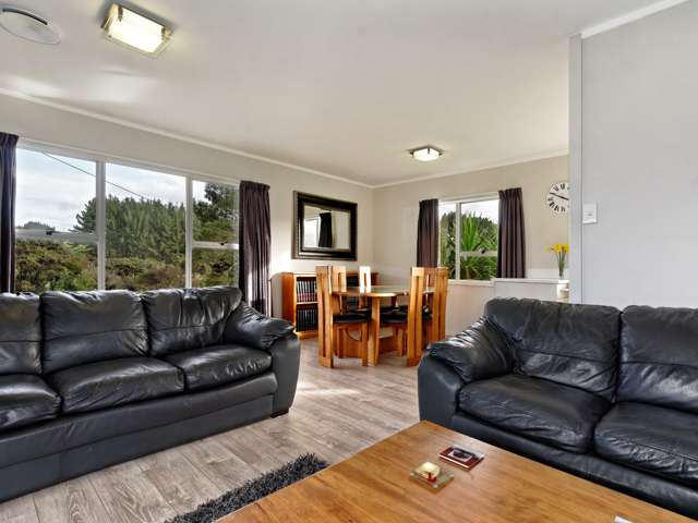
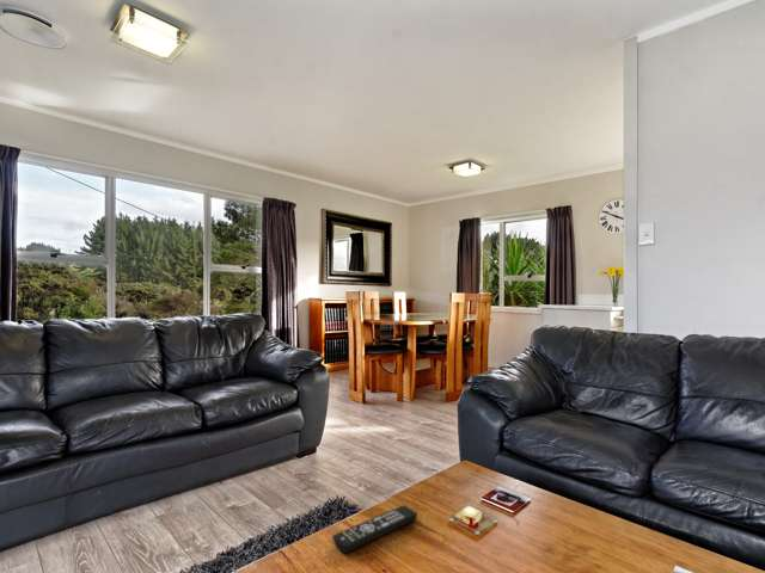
+ remote control [331,504,418,554]
